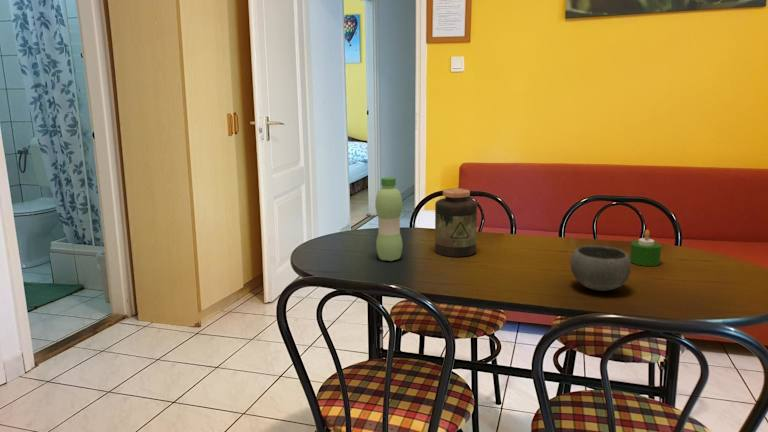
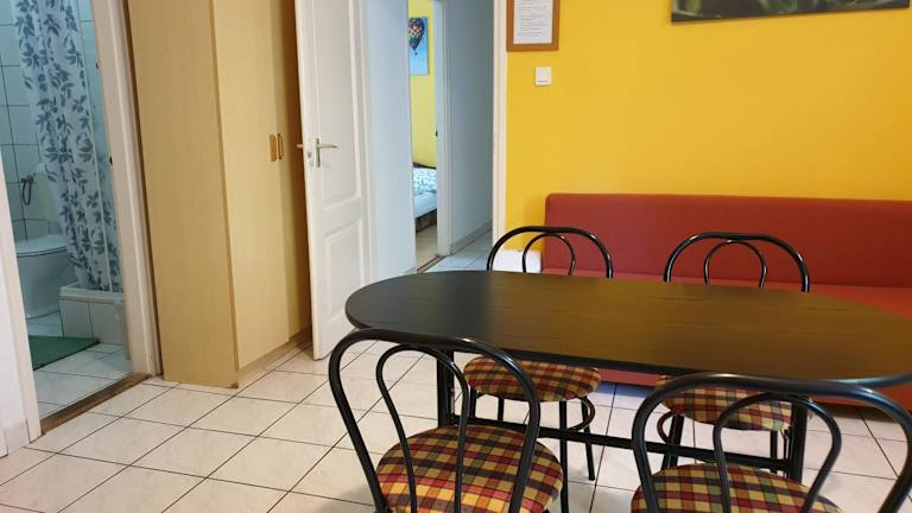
- bowl [569,244,632,292]
- water bottle [374,176,403,262]
- candle [629,229,662,267]
- jar [434,187,478,258]
